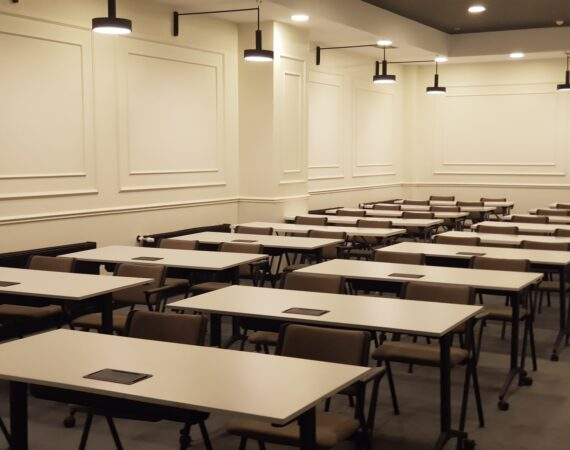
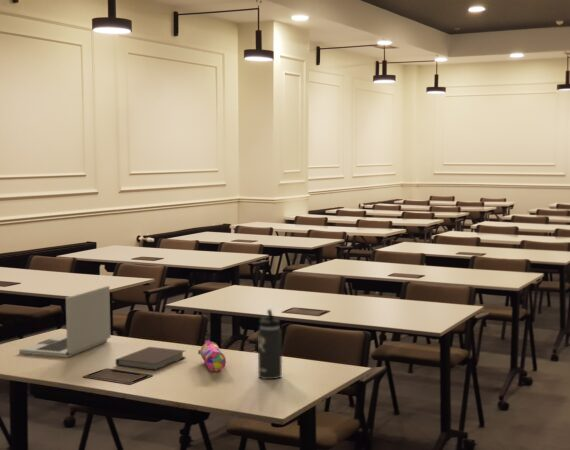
+ pencil case [197,339,227,372]
+ laptop [18,285,112,358]
+ notebook [115,346,186,371]
+ thermos bottle [257,308,283,380]
